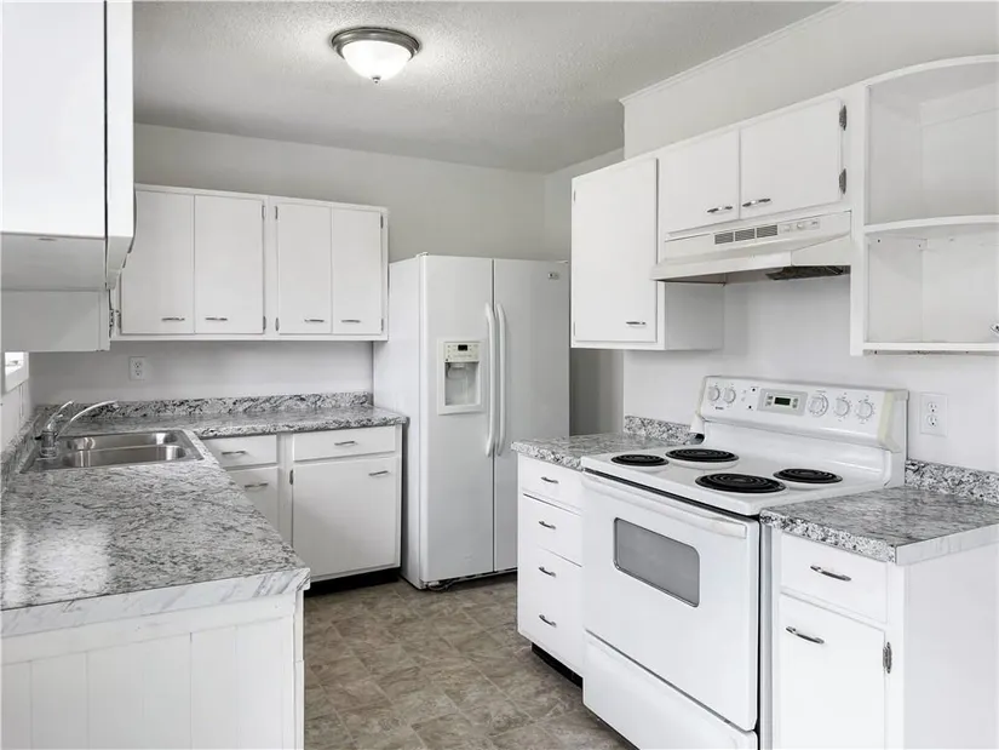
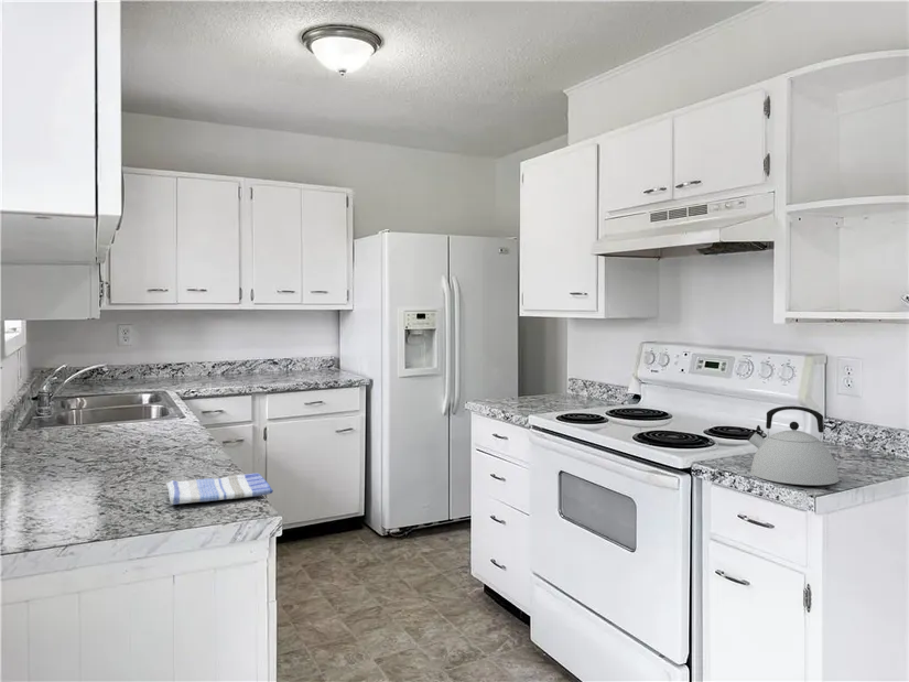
+ dish towel [165,472,274,506]
+ kettle [746,405,841,486]
